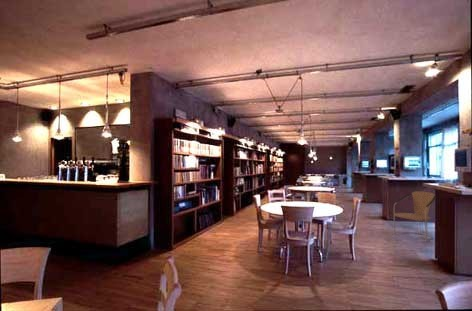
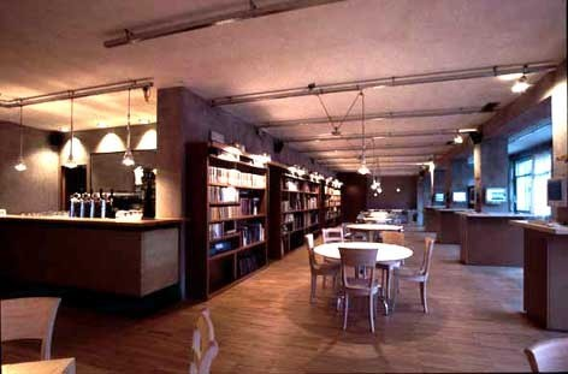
- armchair [393,190,436,243]
